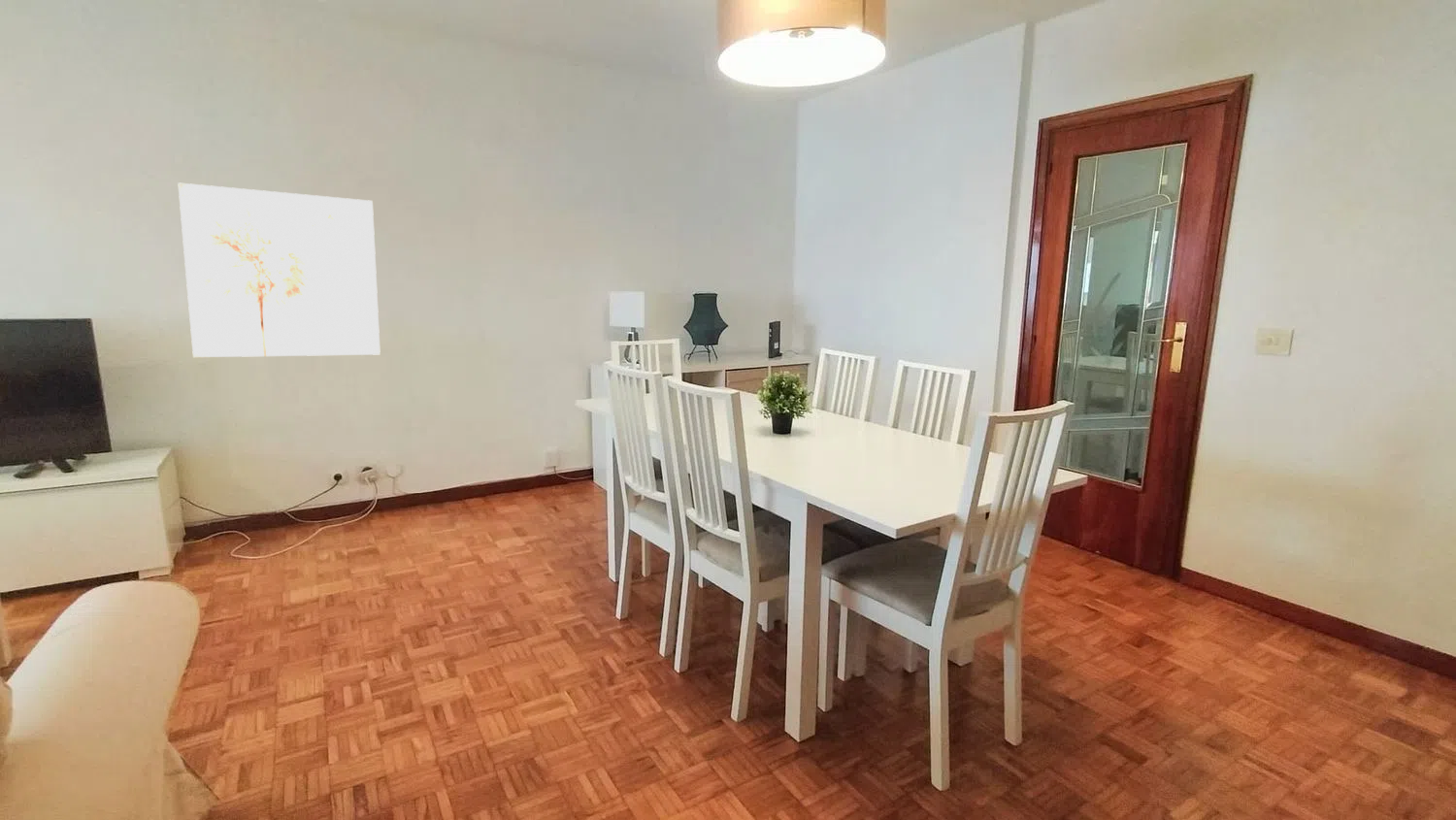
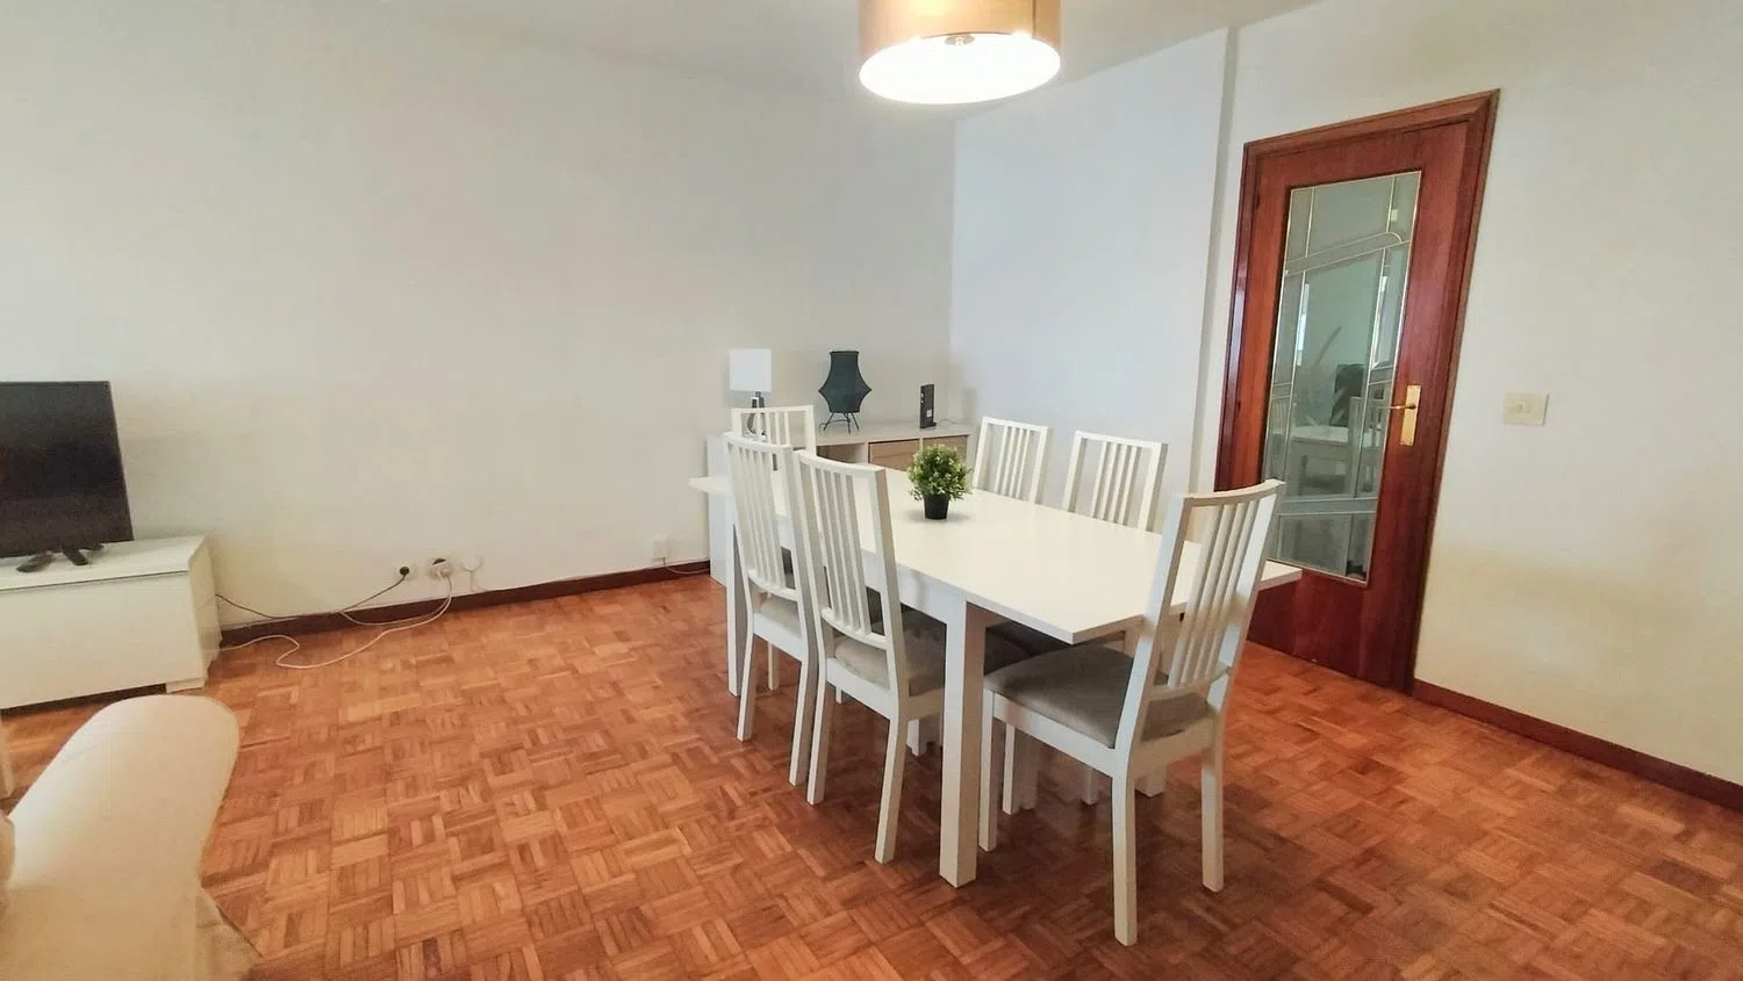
- wall art [177,181,381,358]
